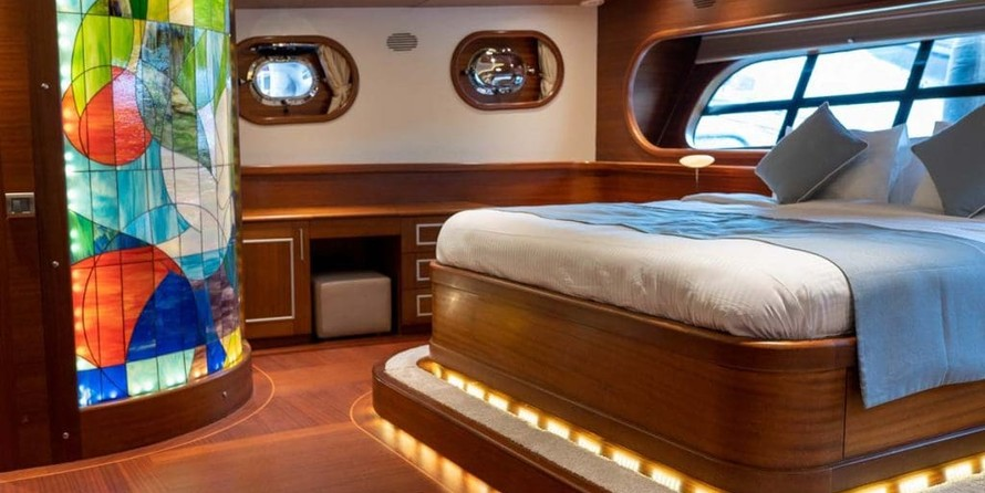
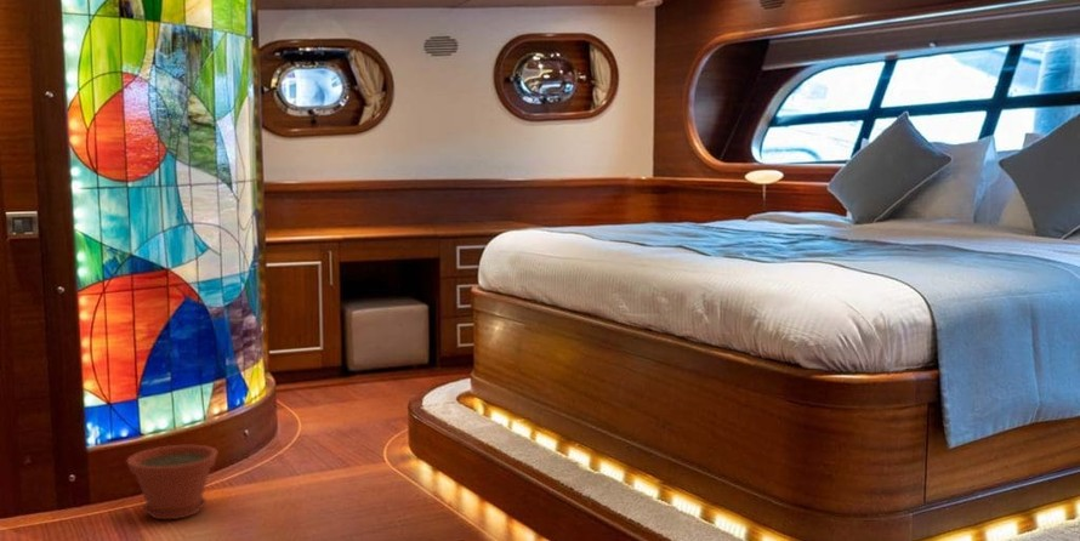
+ plant pot [126,444,220,520]
